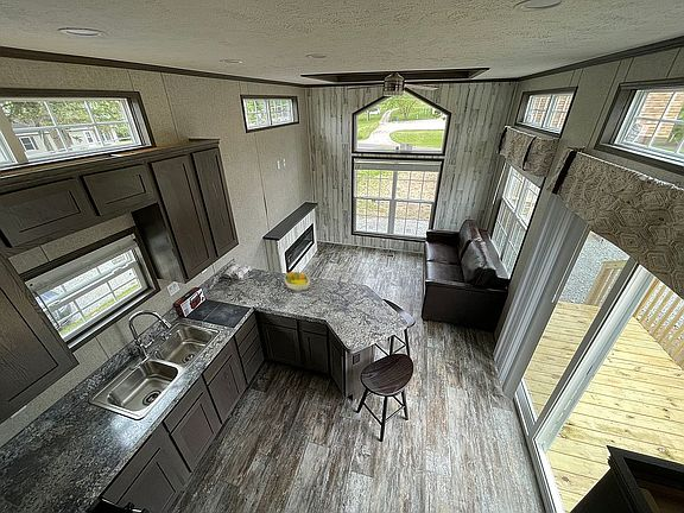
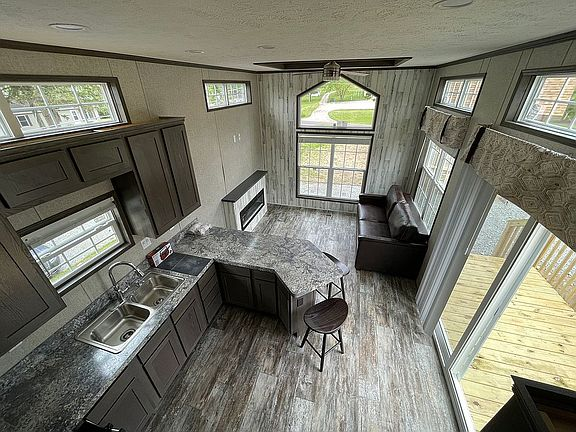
- fruit bowl [283,271,311,292]
